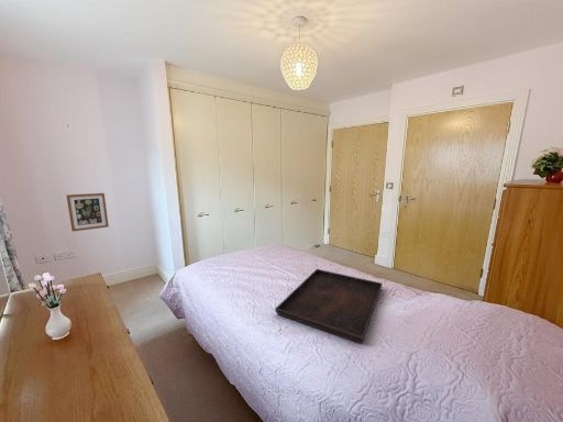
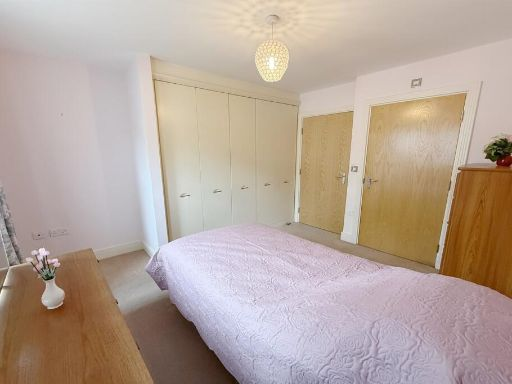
- wall art [65,192,110,232]
- serving tray [274,268,384,345]
